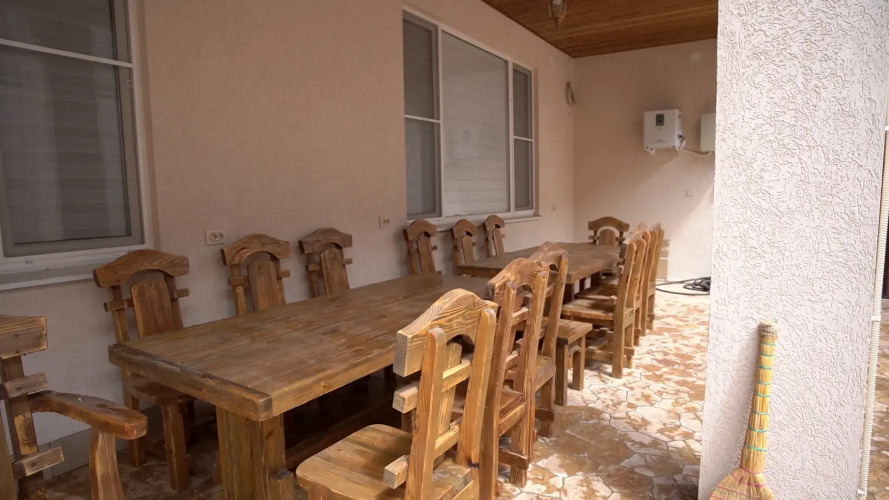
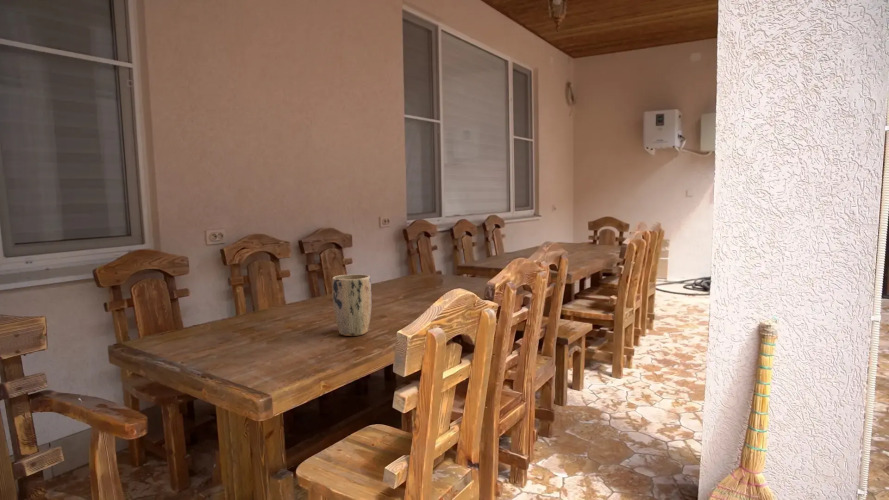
+ plant pot [331,273,373,337]
